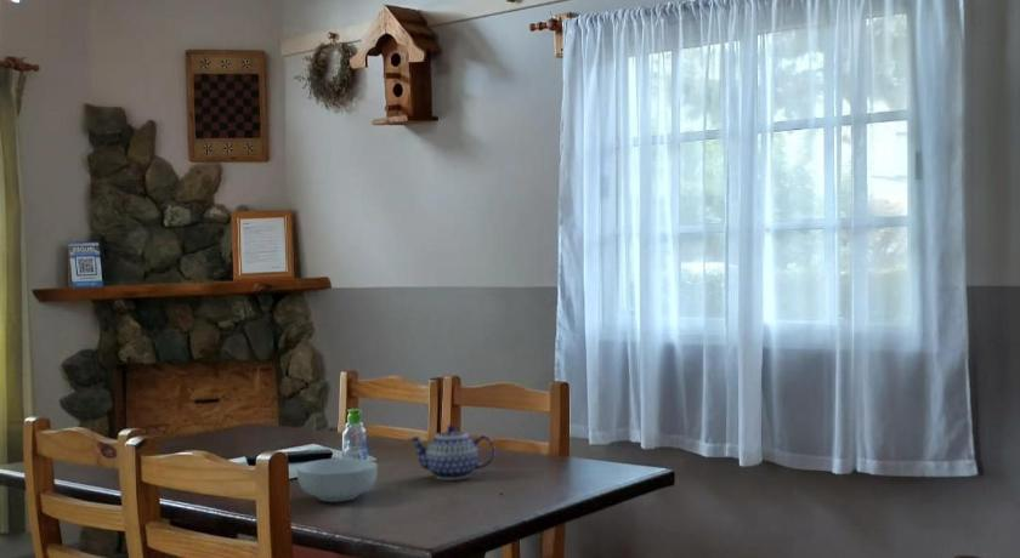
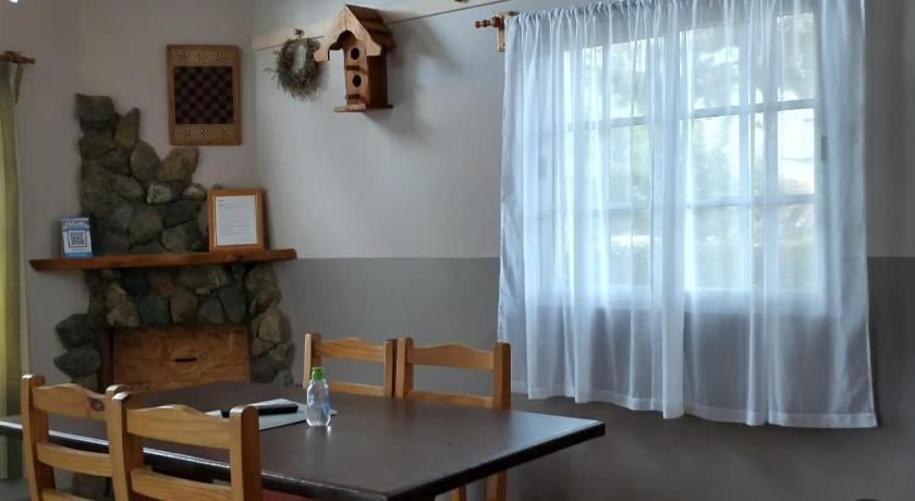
- cereal bowl [296,457,379,503]
- teapot [408,425,495,482]
